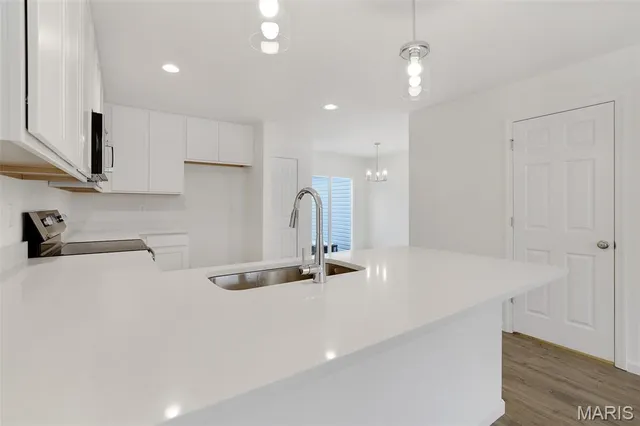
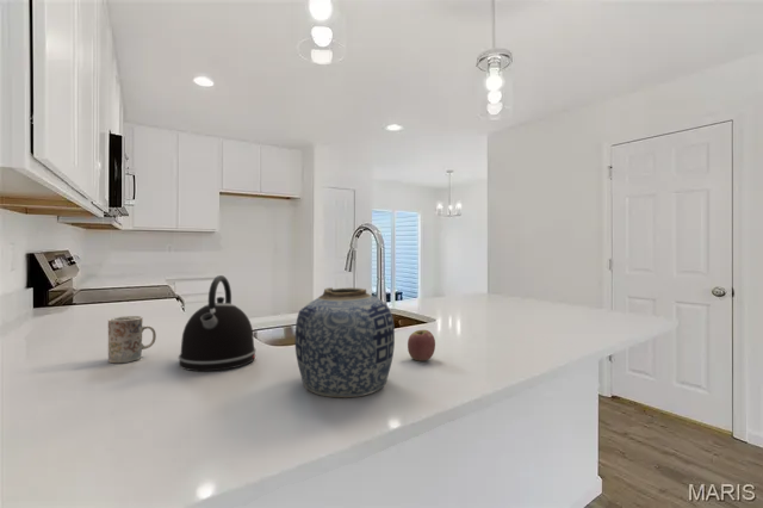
+ apple [407,329,436,363]
+ vase [293,286,396,398]
+ kettle [178,274,258,372]
+ mug [107,315,157,364]
